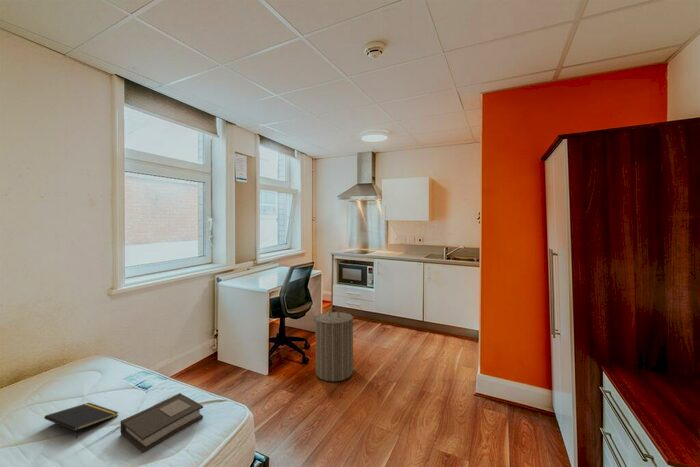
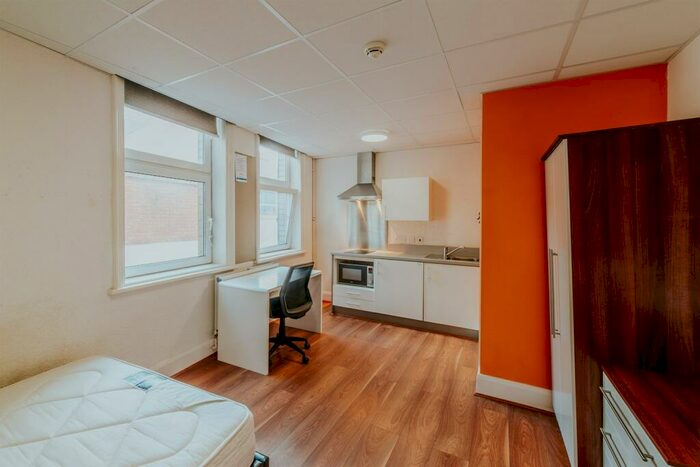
- book [120,392,204,453]
- notepad [43,402,120,440]
- laundry hamper [313,307,356,383]
